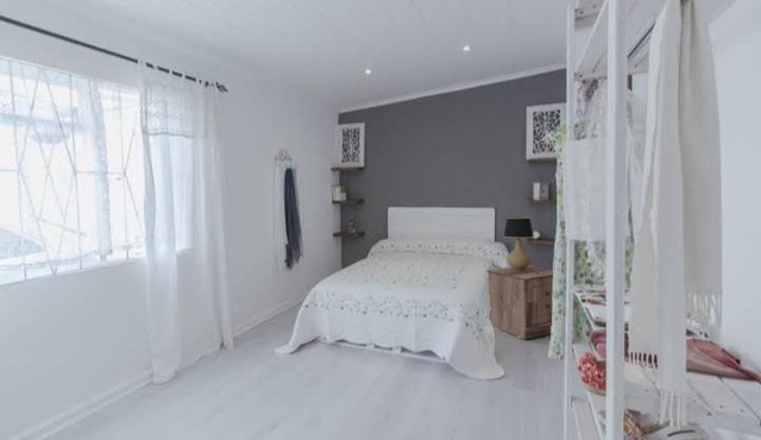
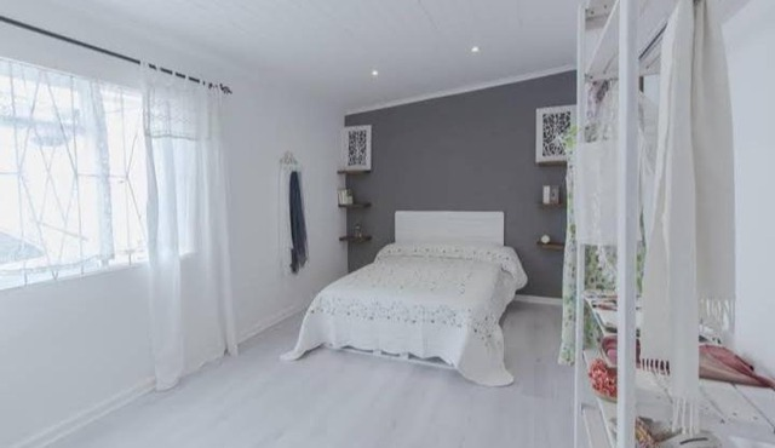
- nightstand [485,264,554,340]
- table lamp [503,216,540,274]
